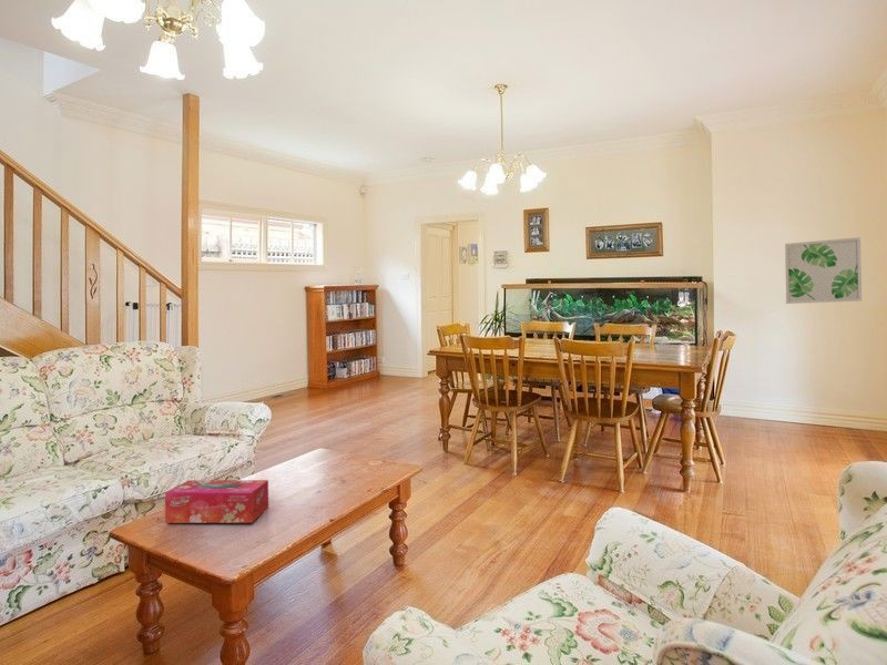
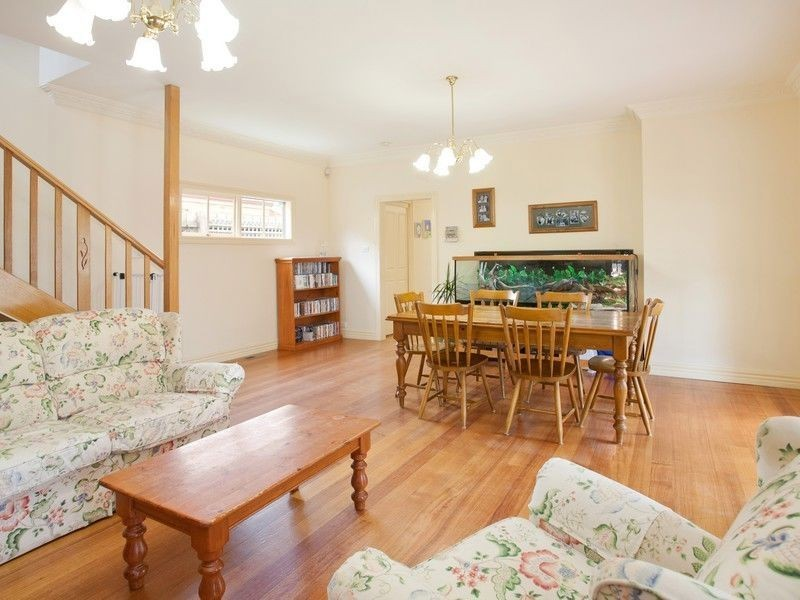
- tissue box [164,479,269,524]
- wall art [784,236,863,305]
